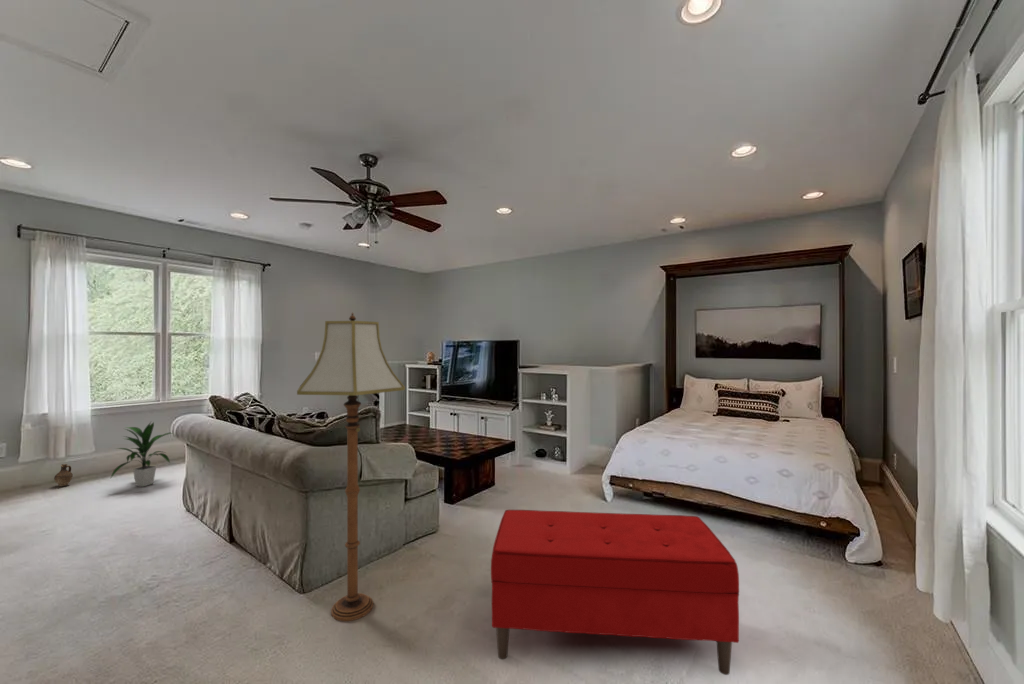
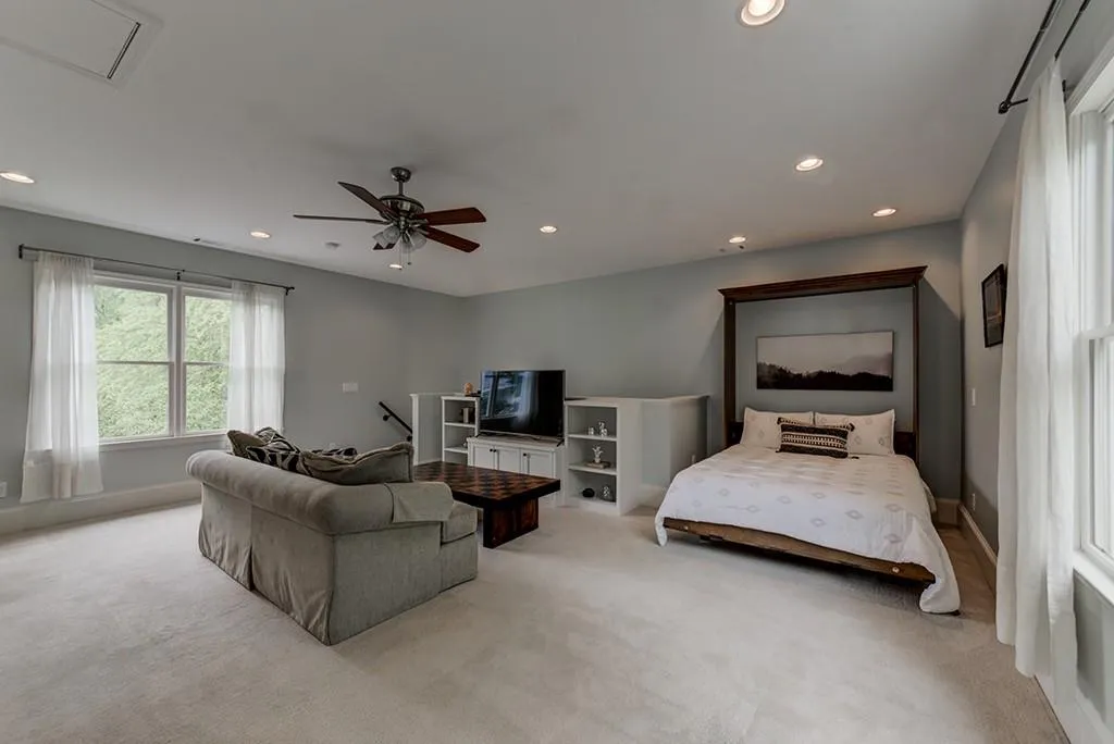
- indoor plant [110,421,172,488]
- ceramic jug [53,463,74,488]
- bench [490,509,740,676]
- floor lamp [296,311,406,622]
